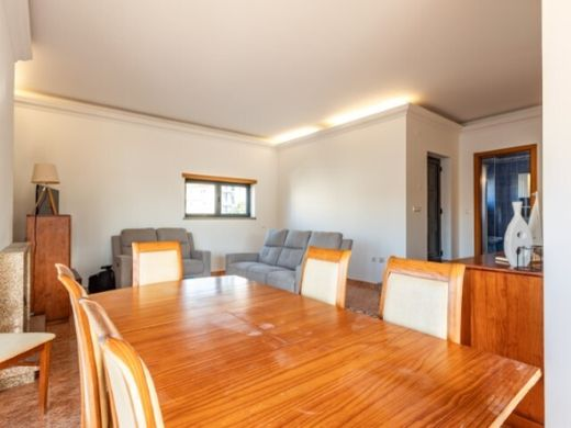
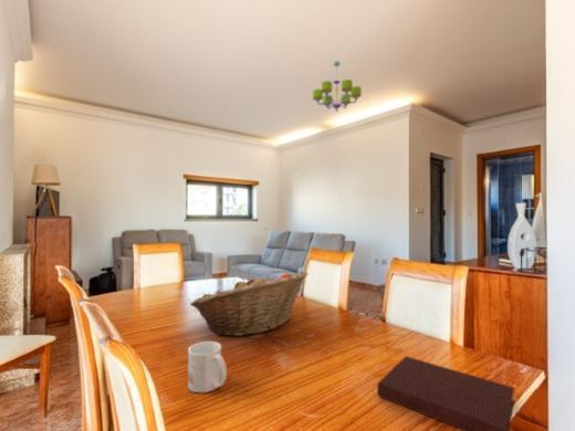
+ fruit basket [189,270,309,337]
+ mug [187,340,228,393]
+ chandelier [312,60,363,113]
+ notebook [376,355,515,431]
